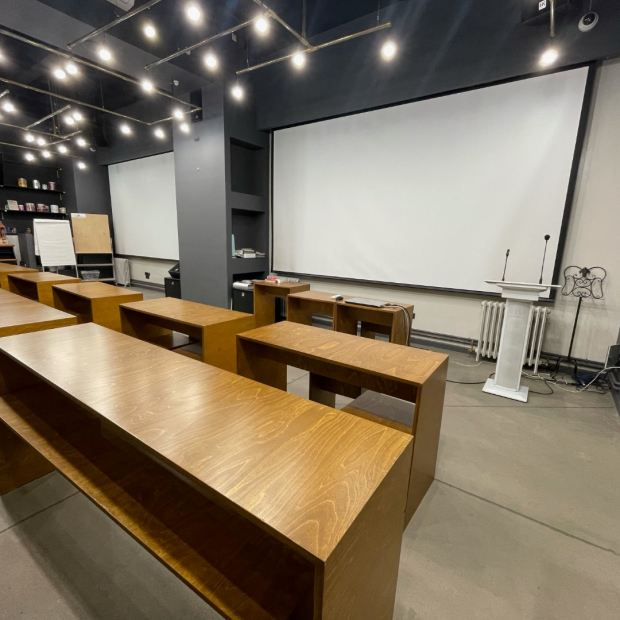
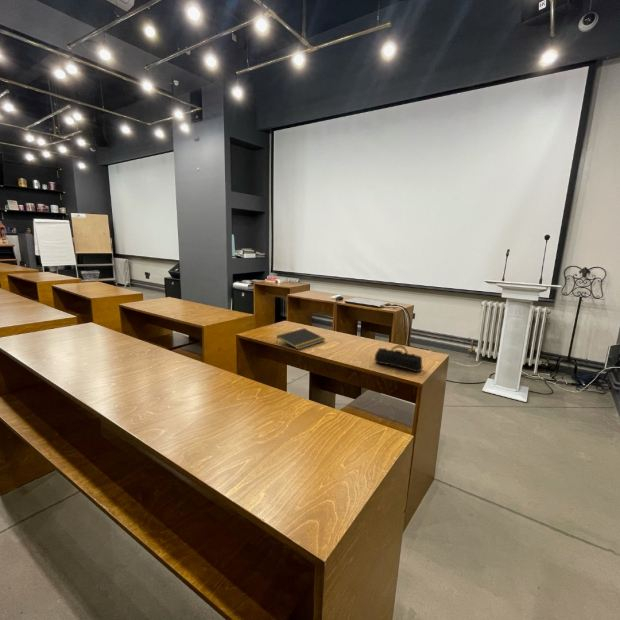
+ pencil case [373,344,424,373]
+ notepad [275,327,326,351]
